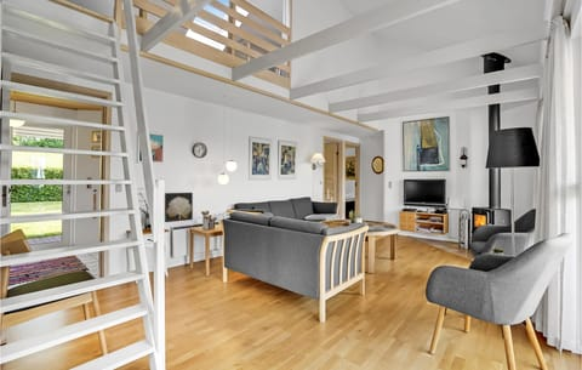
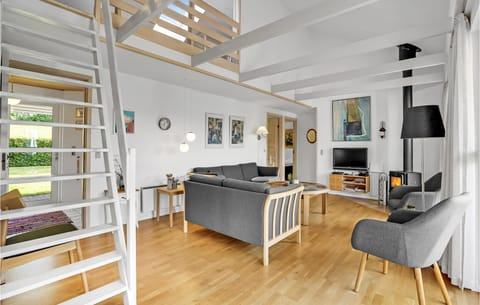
- wall art [164,192,194,223]
